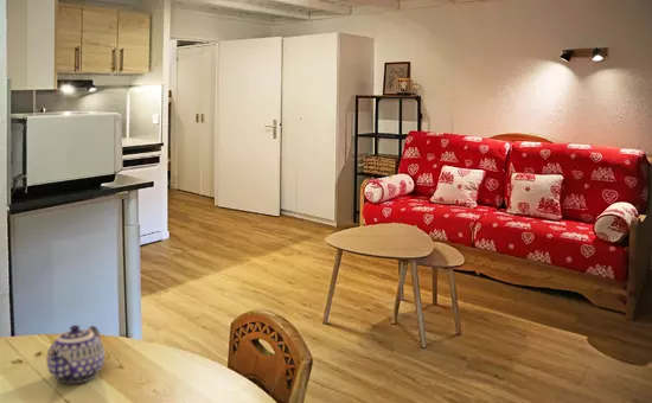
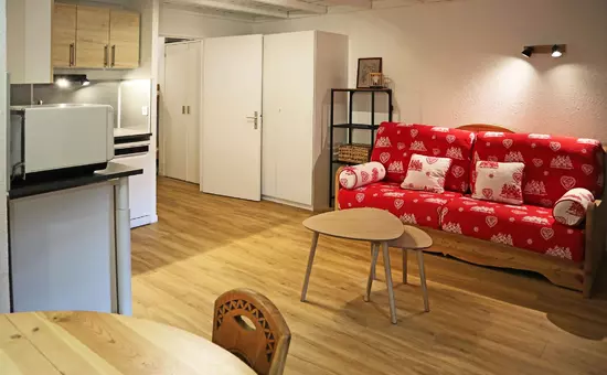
- teapot [45,324,106,384]
